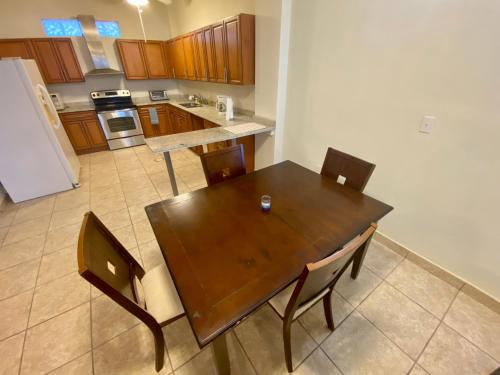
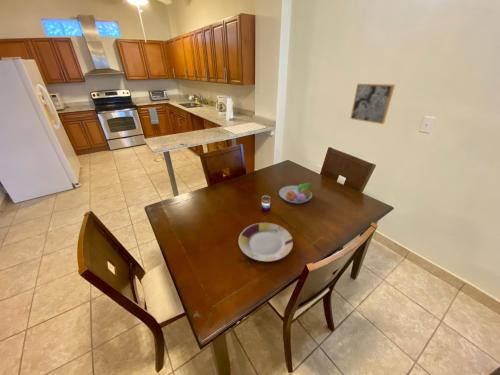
+ wall art [349,83,396,125]
+ fruit bowl [278,182,314,204]
+ plate [238,222,294,262]
